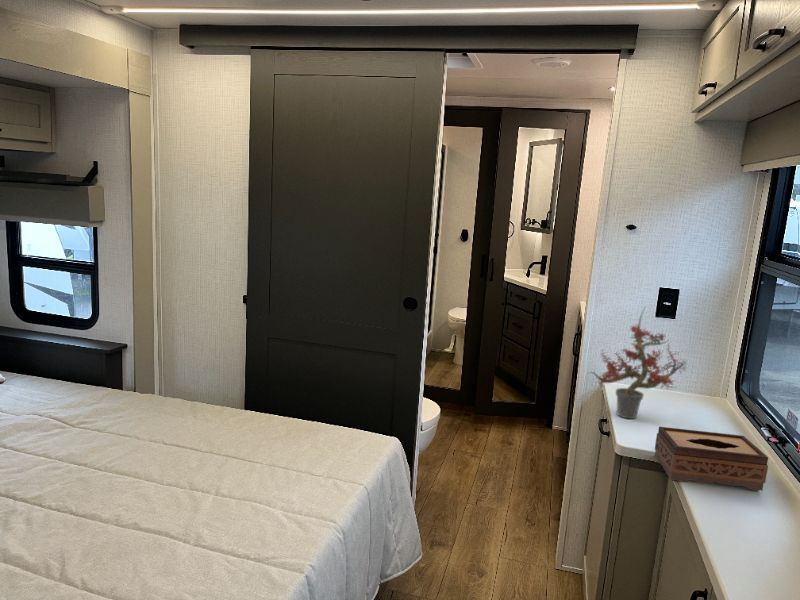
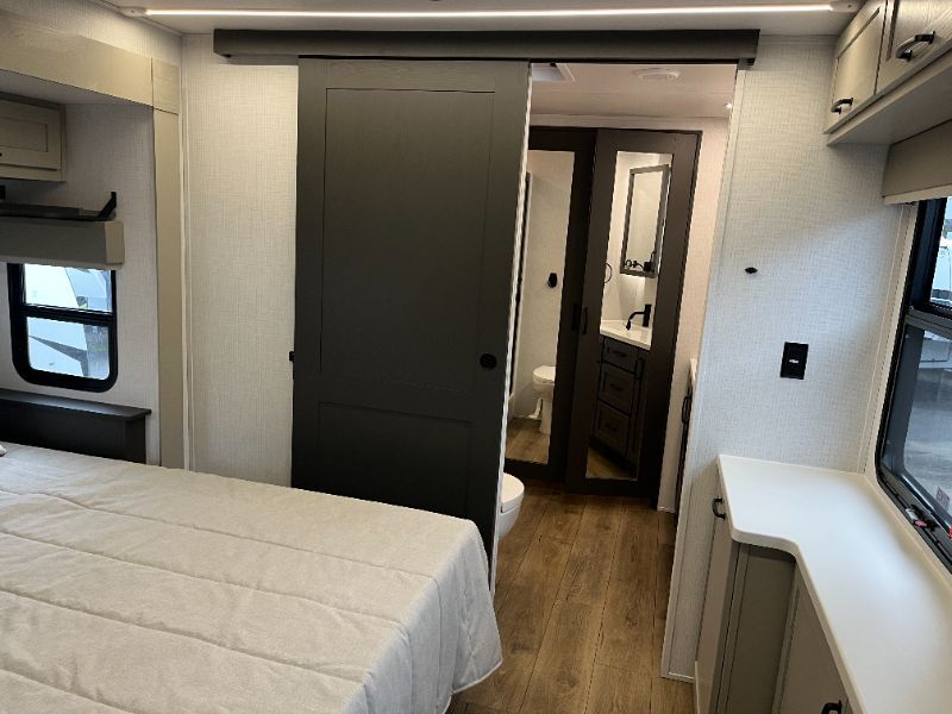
- potted plant [588,307,688,420]
- tissue box [654,426,769,492]
